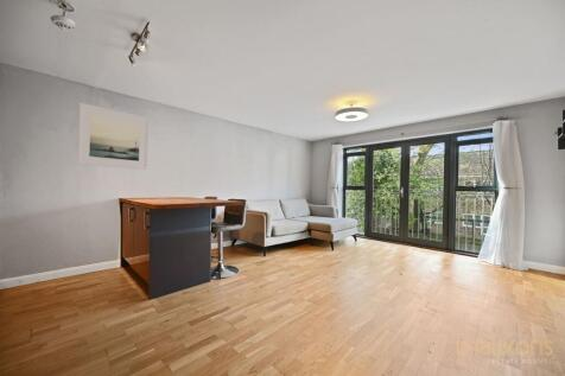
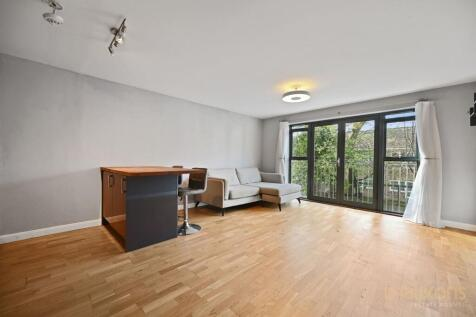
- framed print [76,102,150,171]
